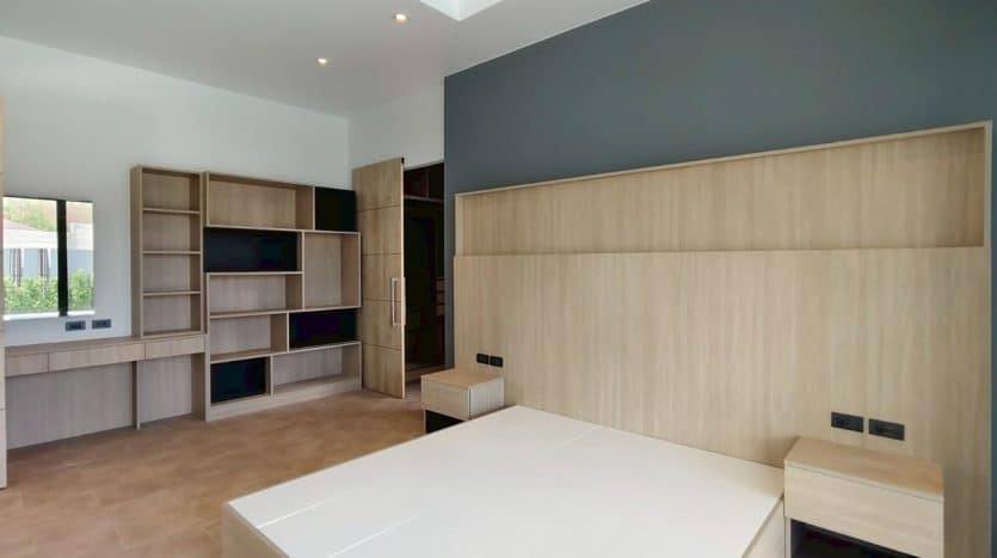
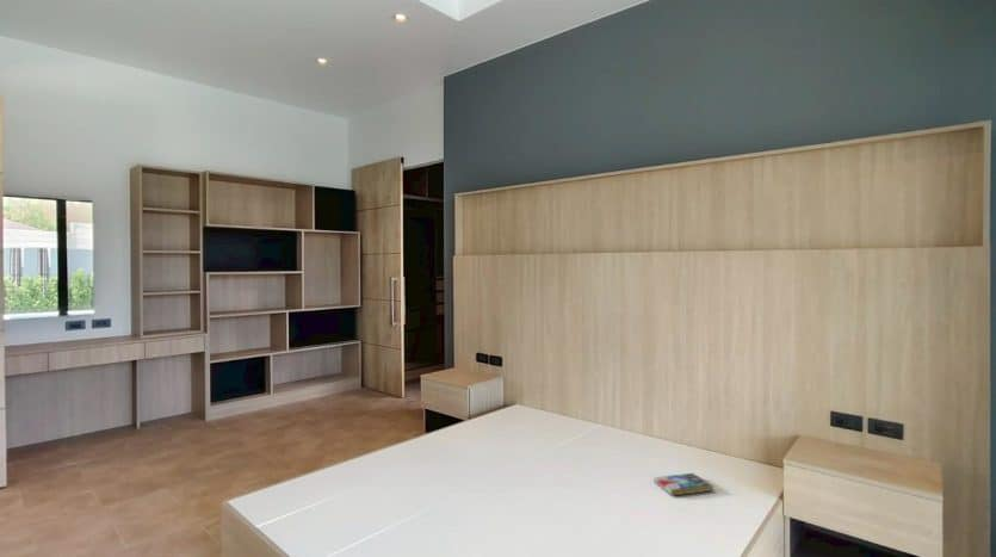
+ book [654,472,714,496]
